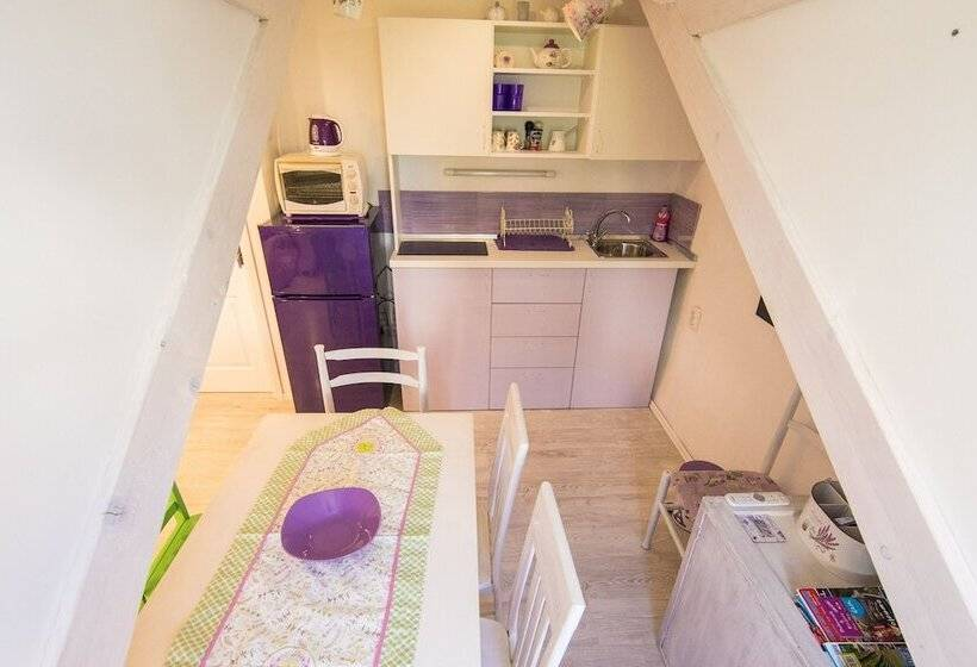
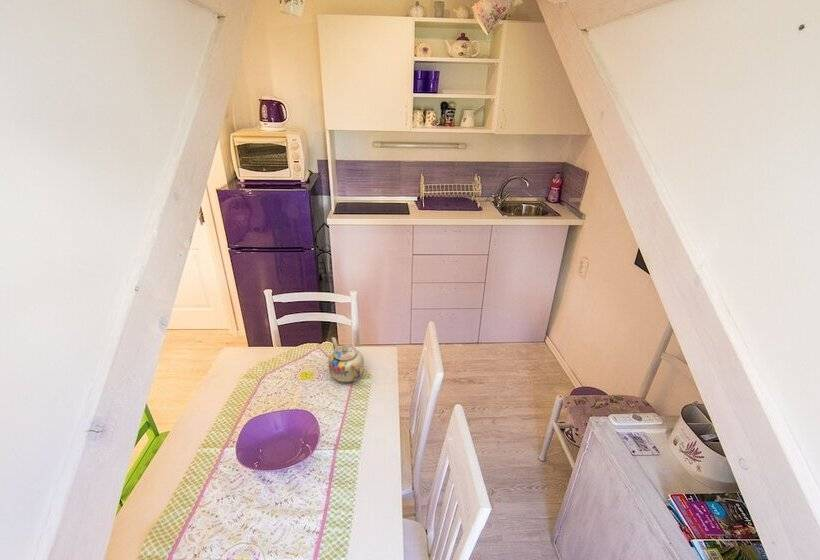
+ teapot [327,336,365,384]
